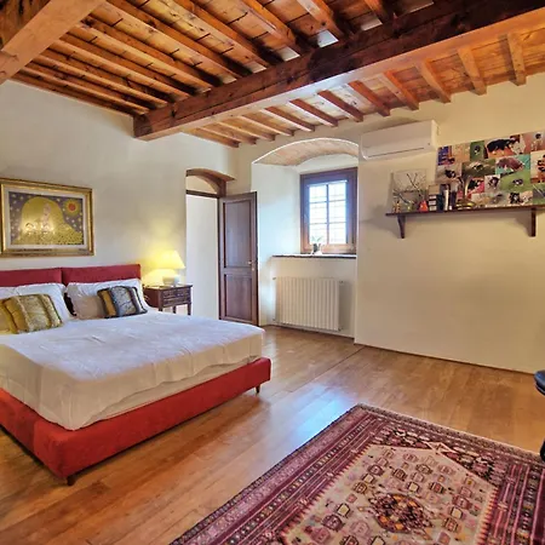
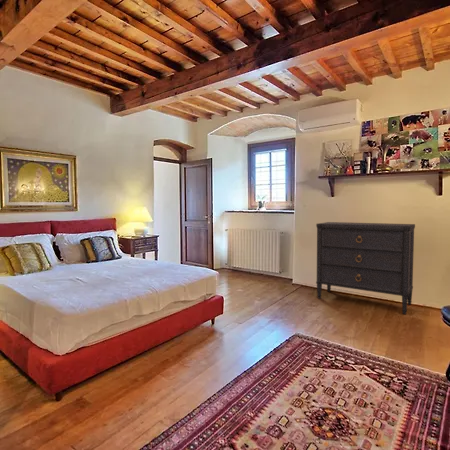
+ dresser [315,221,416,315]
